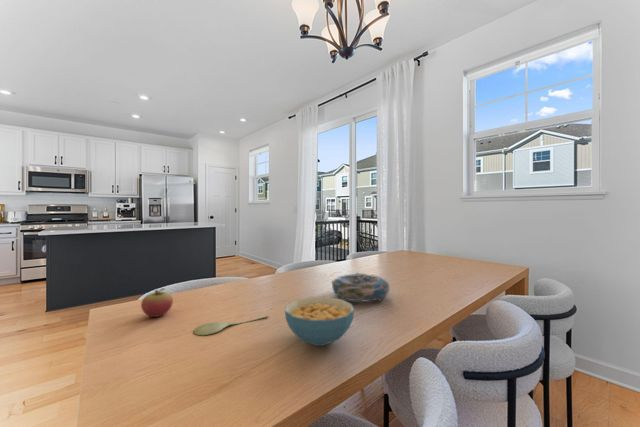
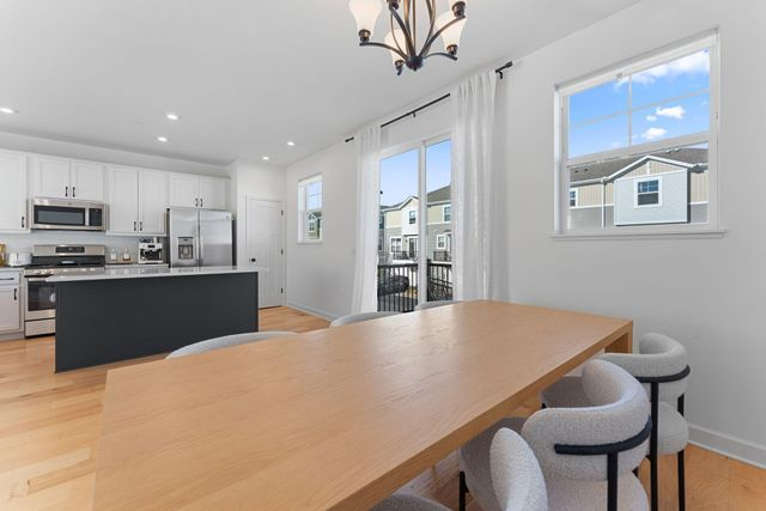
- cereal bowl [284,296,355,347]
- fruit [140,287,174,318]
- decorative bowl [330,272,391,303]
- spoon [193,314,269,336]
